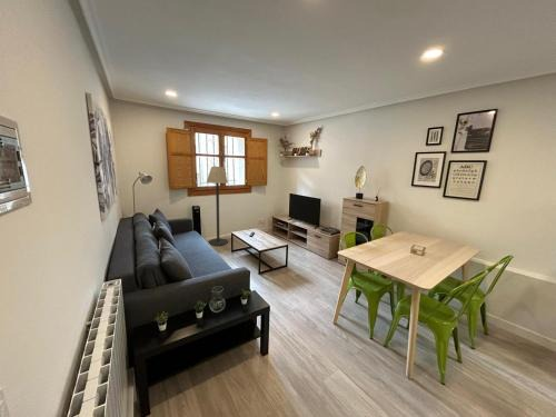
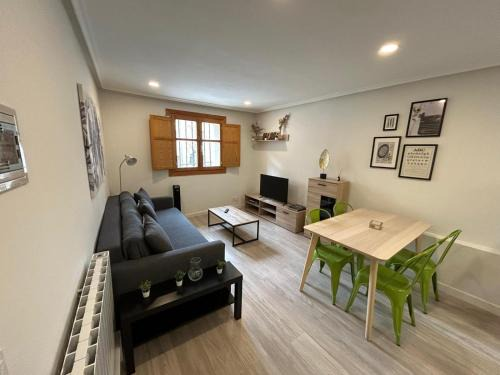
- floor lamp [206,166,229,247]
